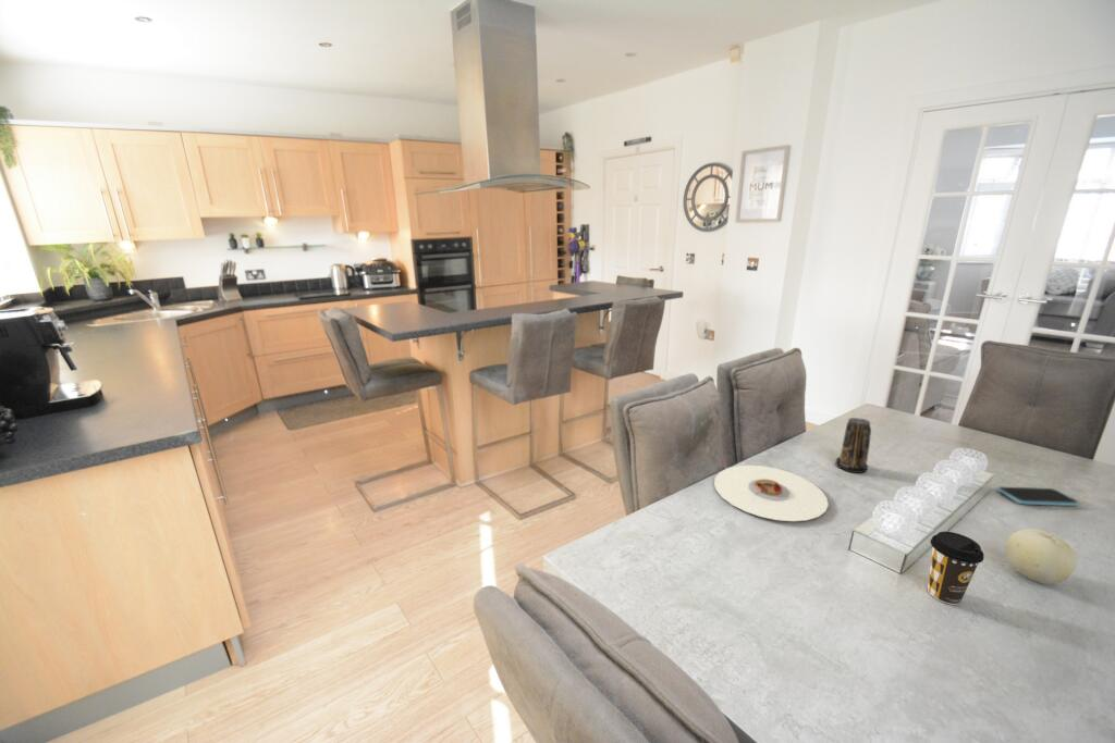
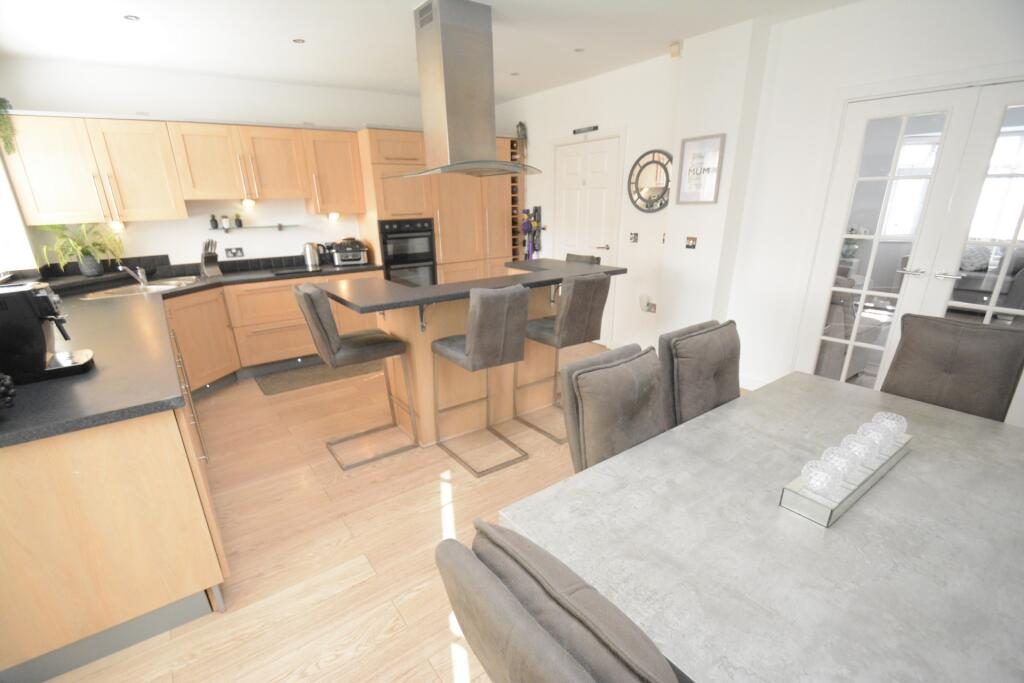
- plate [713,465,830,522]
- coffee cup [927,531,985,606]
- candle [834,417,872,474]
- smartphone [996,485,1079,507]
- fruit [1005,528,1078,585]
